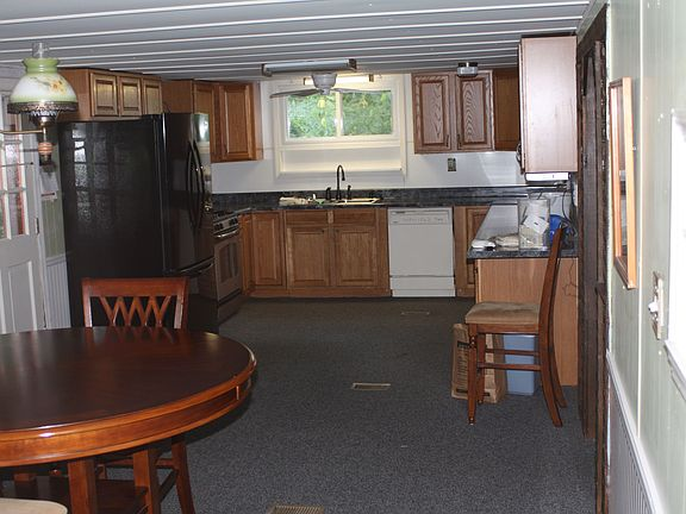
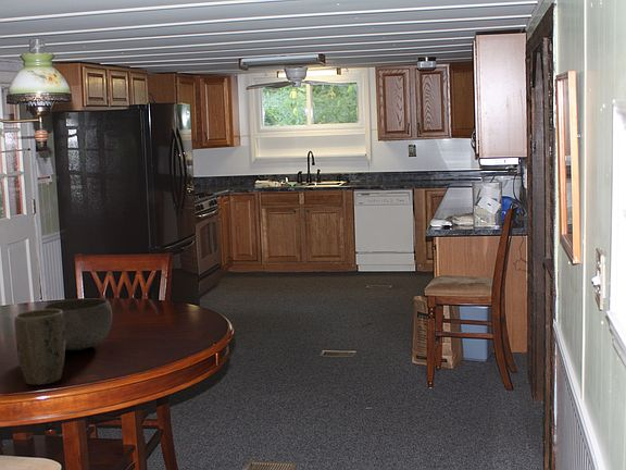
+ bowl [40,297,113,351]
+ plant pot [13,309,66,386]
